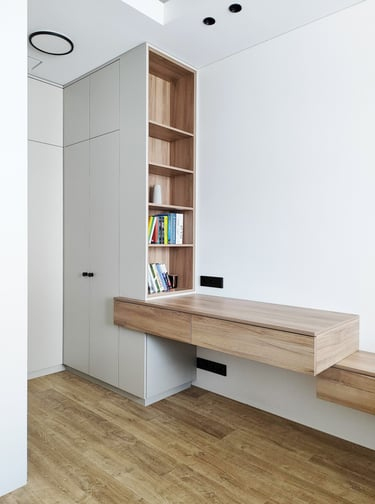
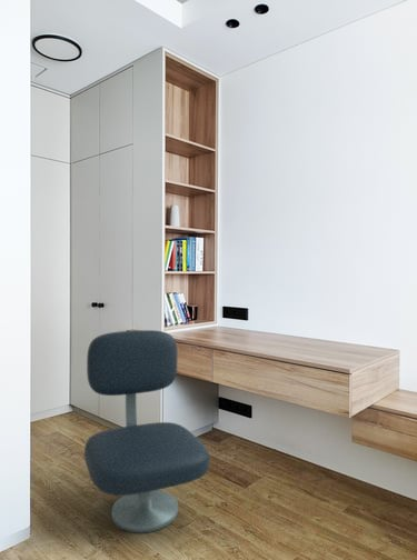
+ office chair [83,329,210,534]
